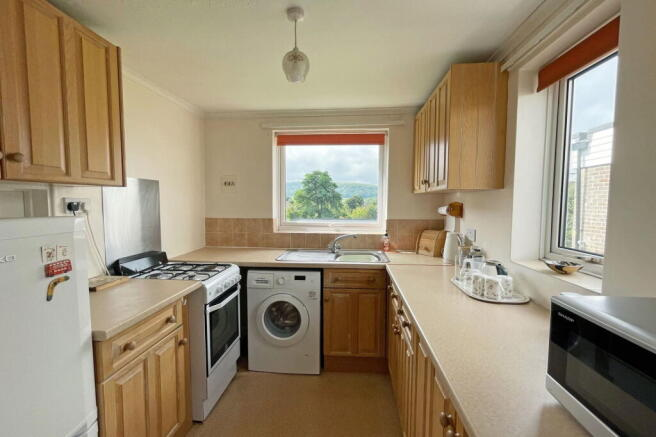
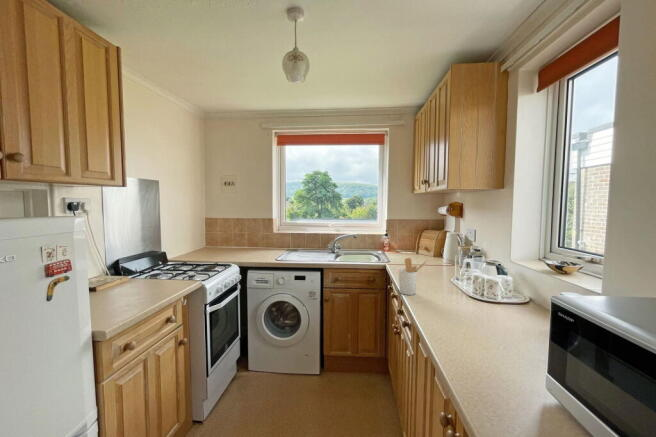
+ utensil holder [398,257,427,296]
